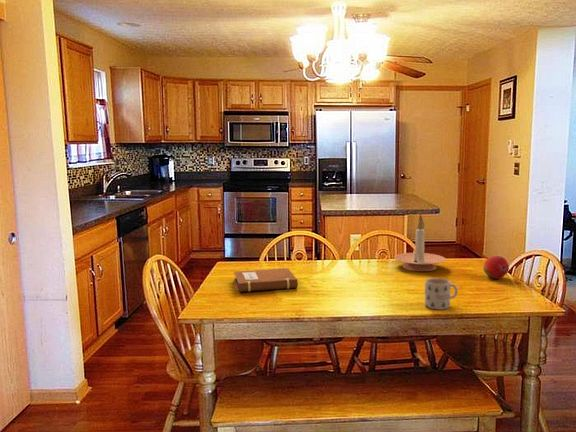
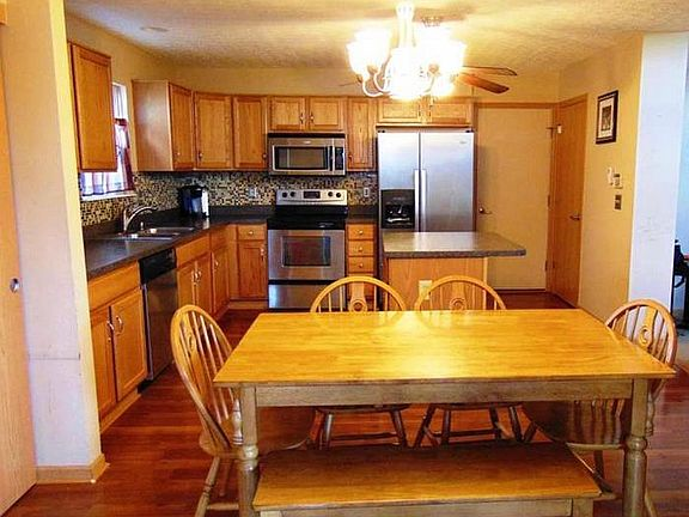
- notebook [233,267,299,293]
- candle holder [393,213,447,272]
- mug [424,277,459,311]
- fruit [482,255,510,280]
